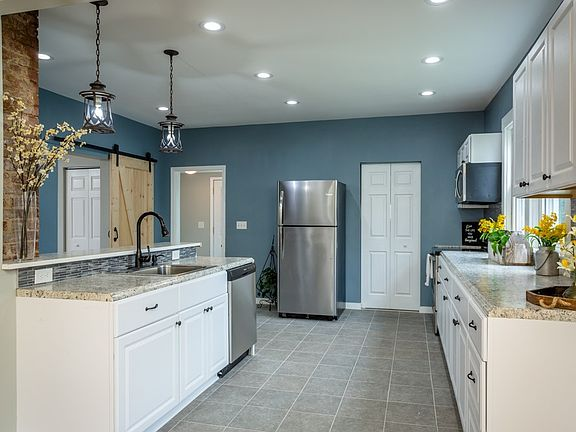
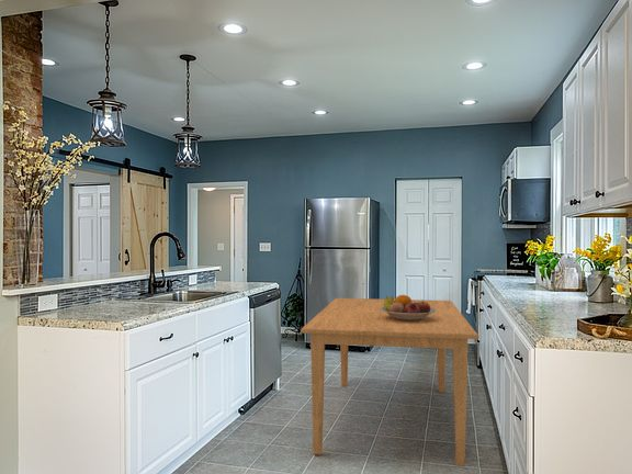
+ dining table [300,297,479,467]
+ fruit bowl [381,294,436,320]
